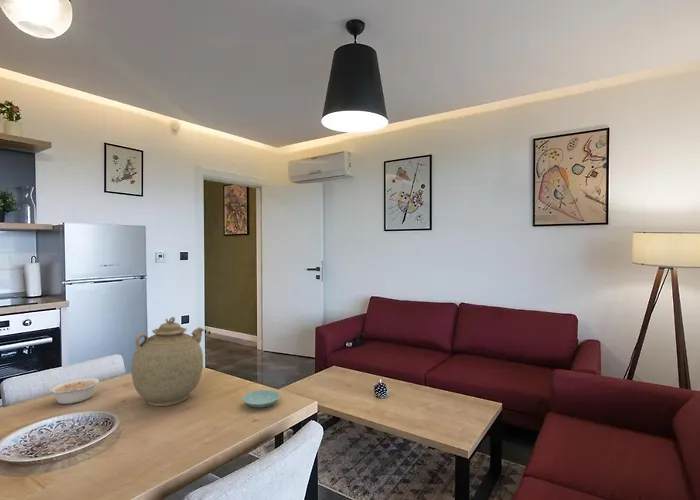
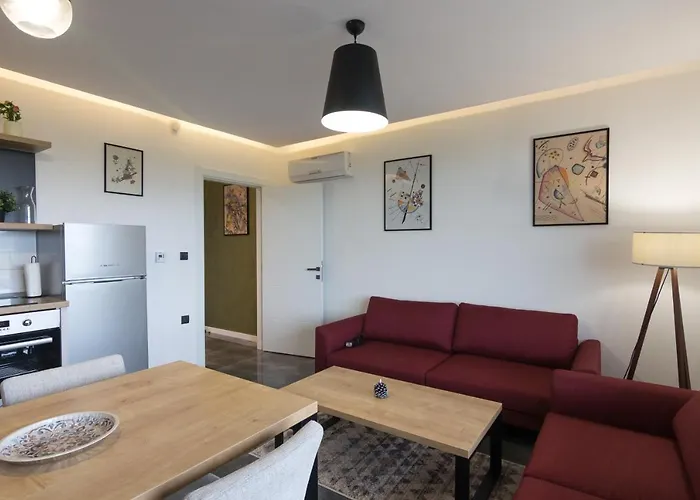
- teapot [130,316,205,407]
- saucer [242,389,280,408]
- legume [48,377,103,405]
